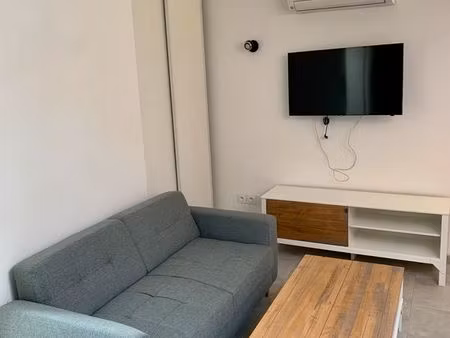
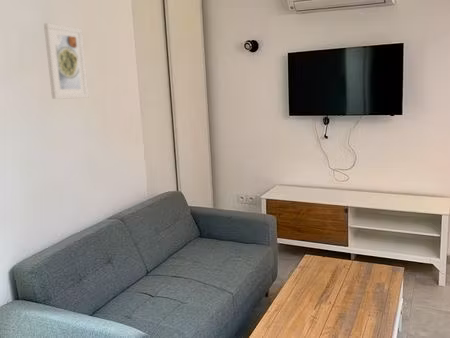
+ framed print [43,22,89,100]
